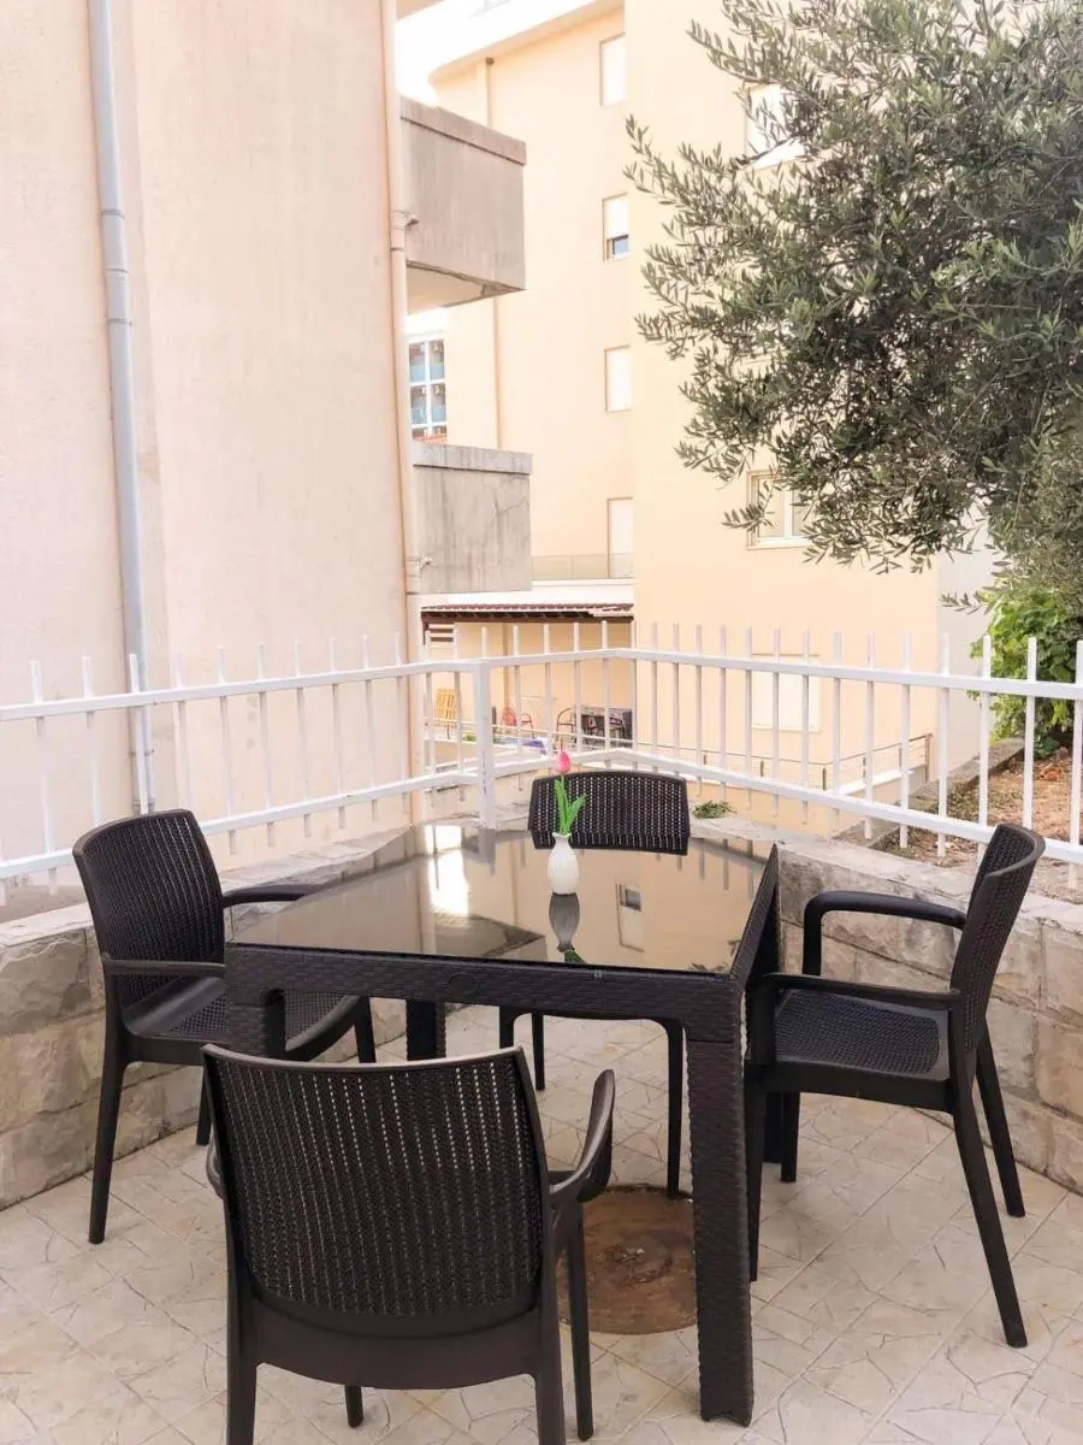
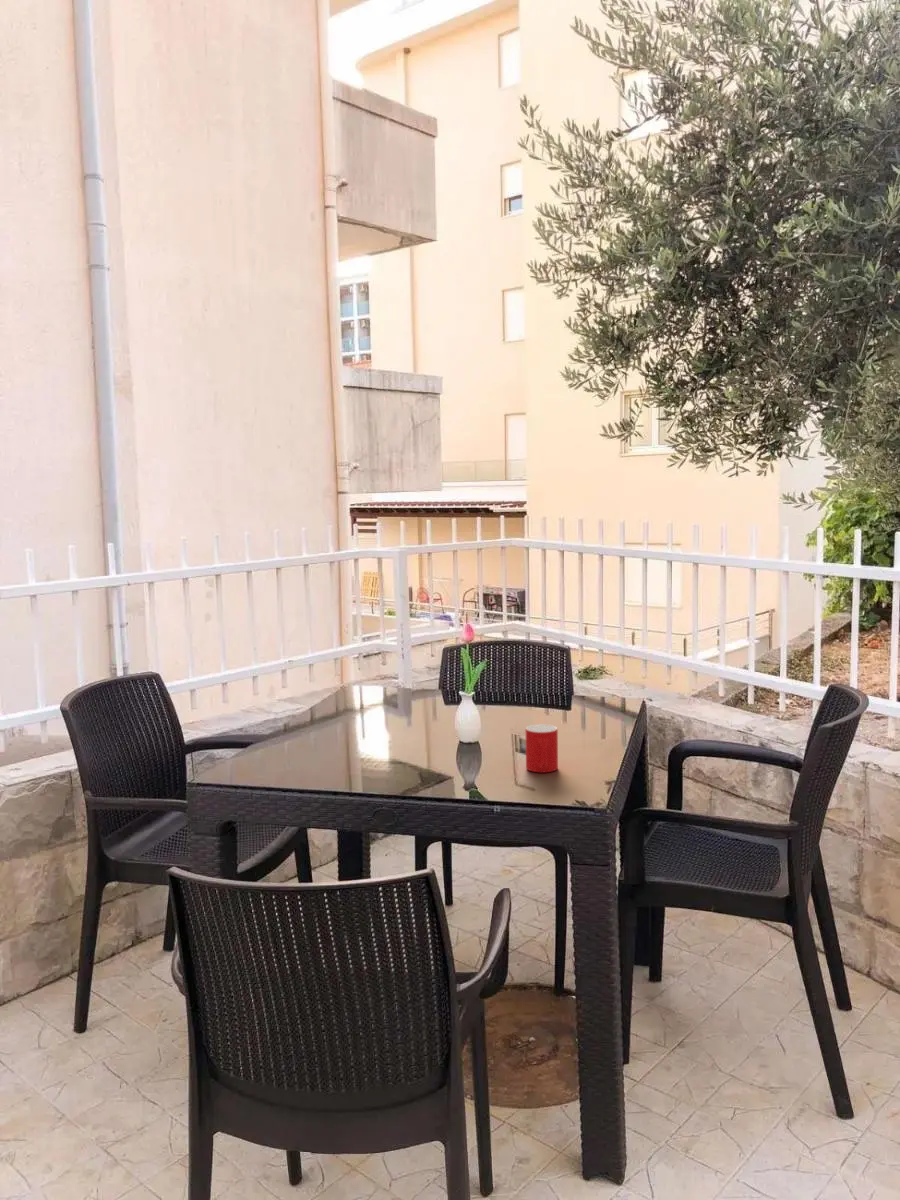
+ cup [524,723,559,774]
